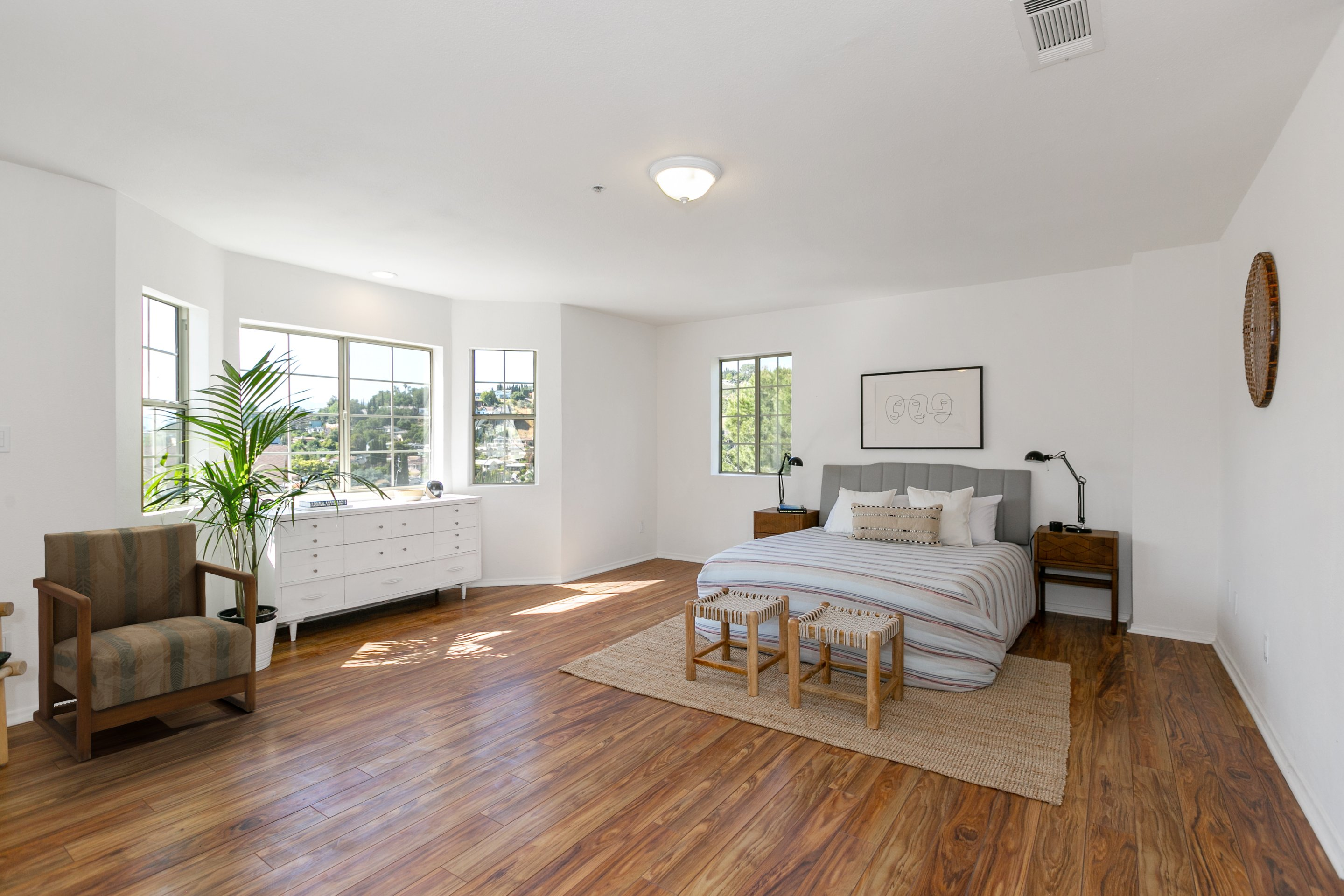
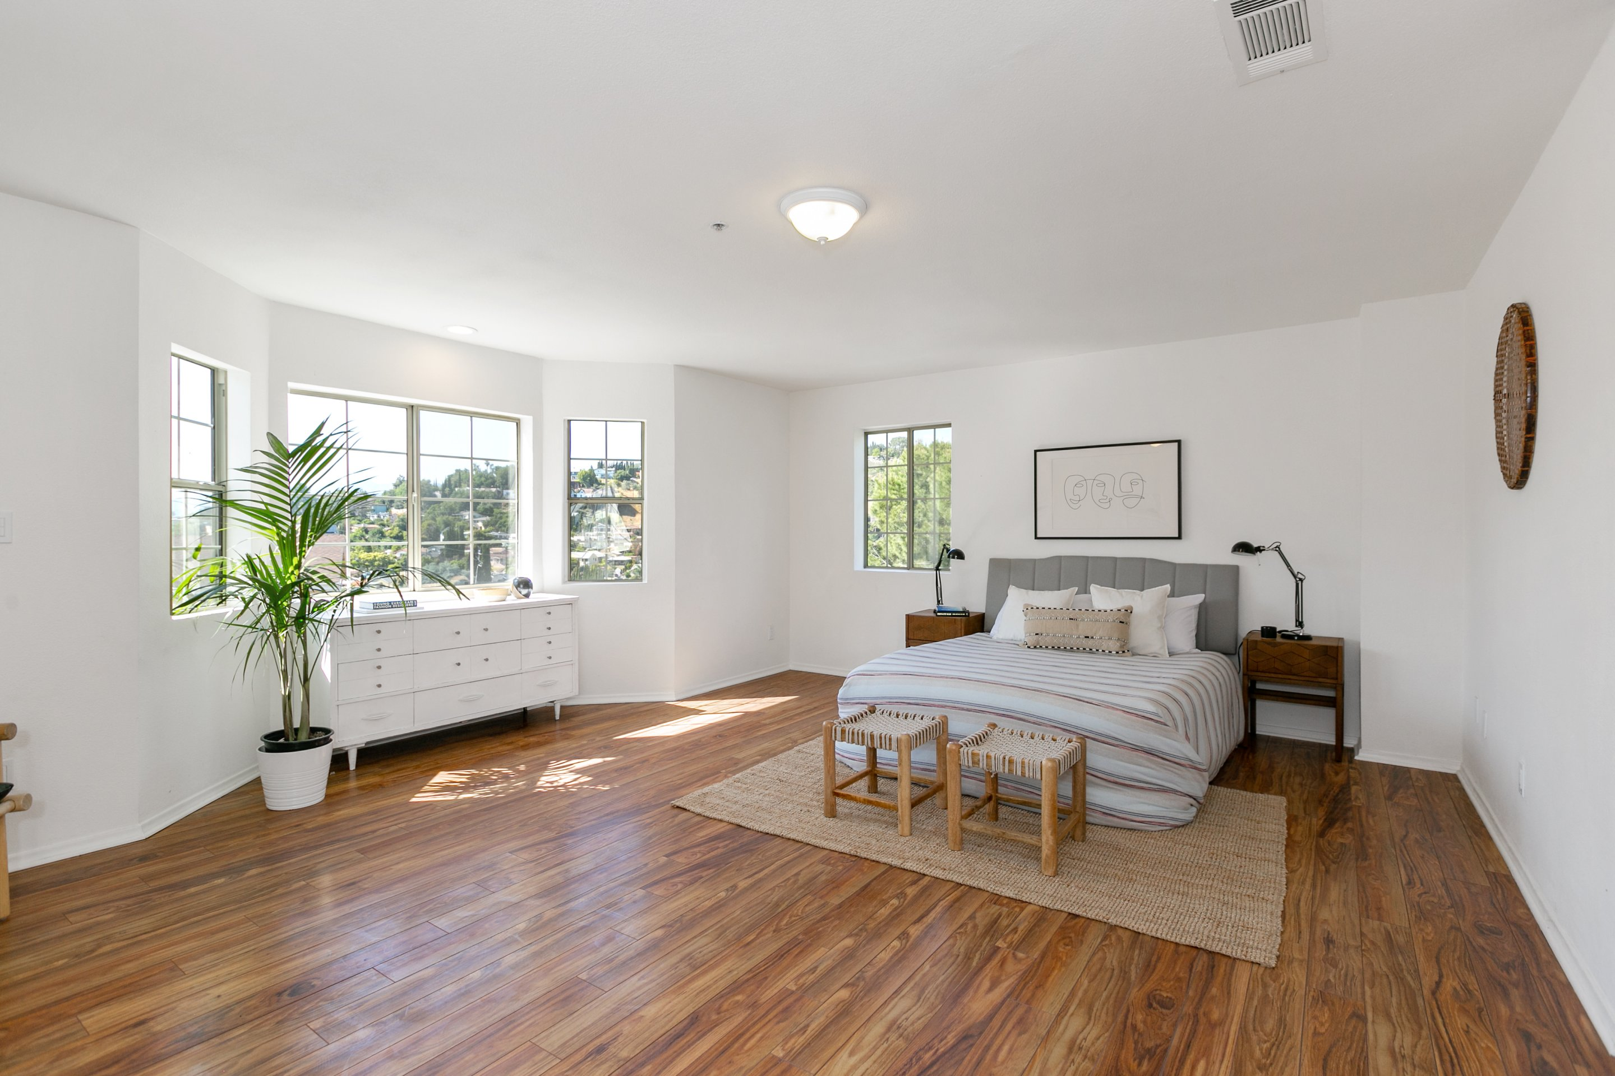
- armchair [32,522,257,762]
